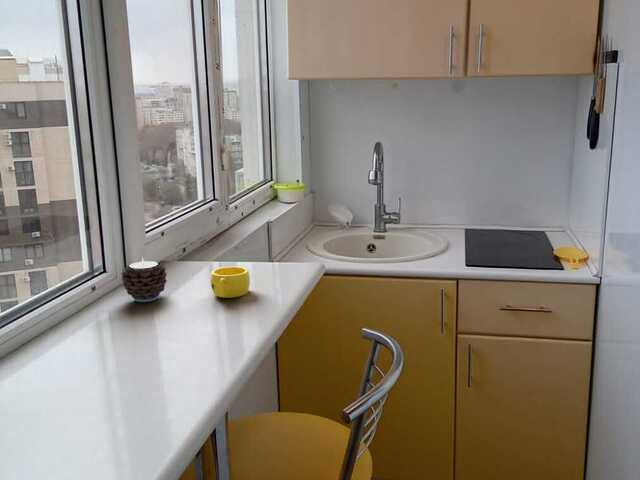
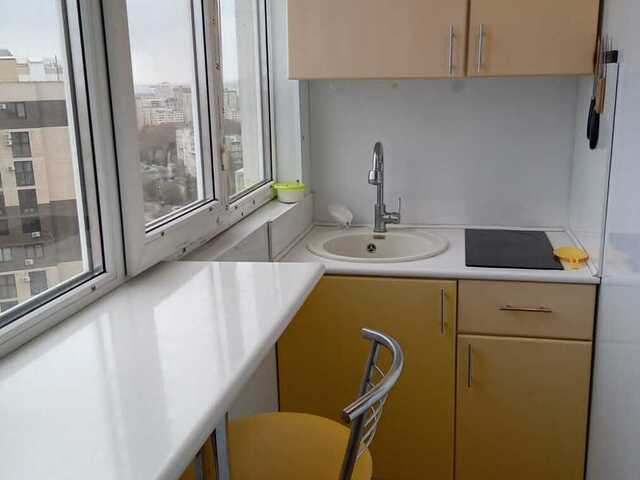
- cup [210,266,251,299]
- candle [121,256,168,303]
